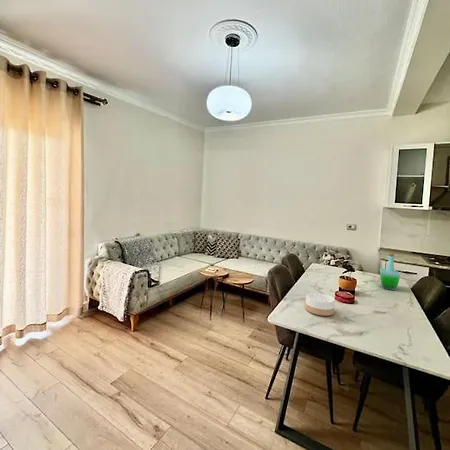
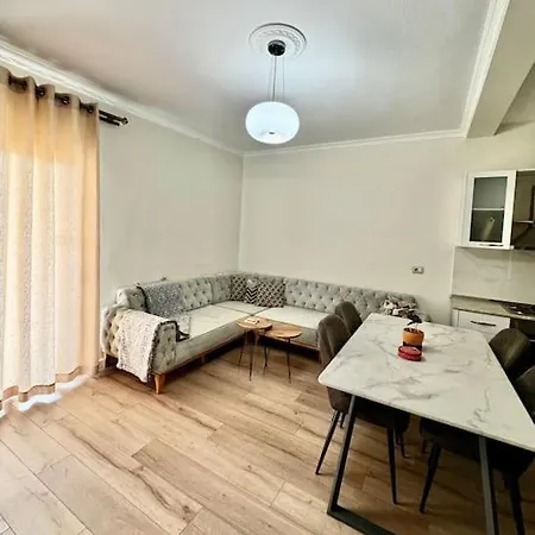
- bottle [379,253,402,291]
- bowl [305,292,336,317]
